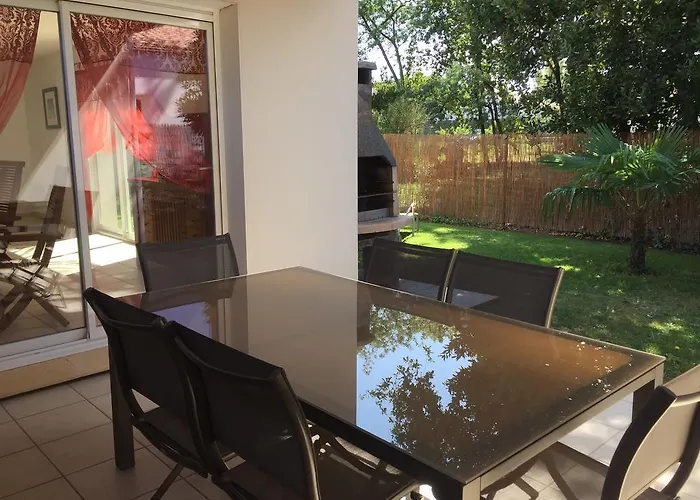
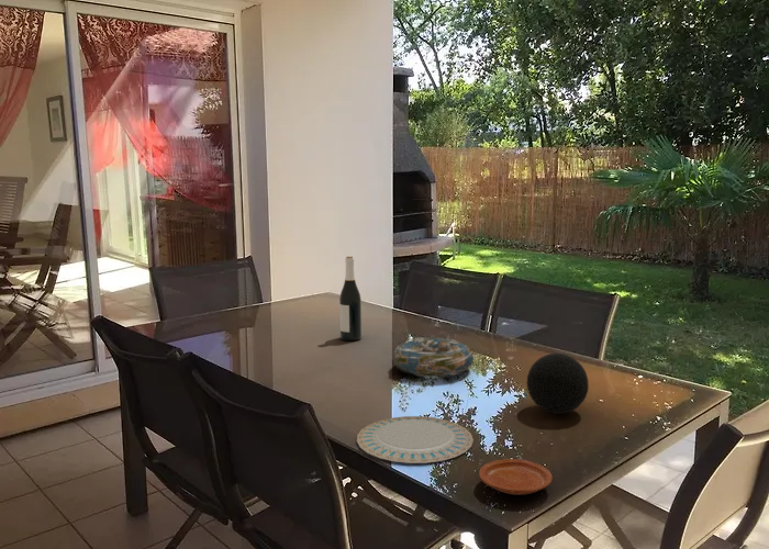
+ decorative bowl [392,336,476,379]
+ decorative ball [526,352,590,415]
+ chinaware [356,415,475,464]
+ wine bottle [338,255,363,341]
+ plate [478,458,554,495]
